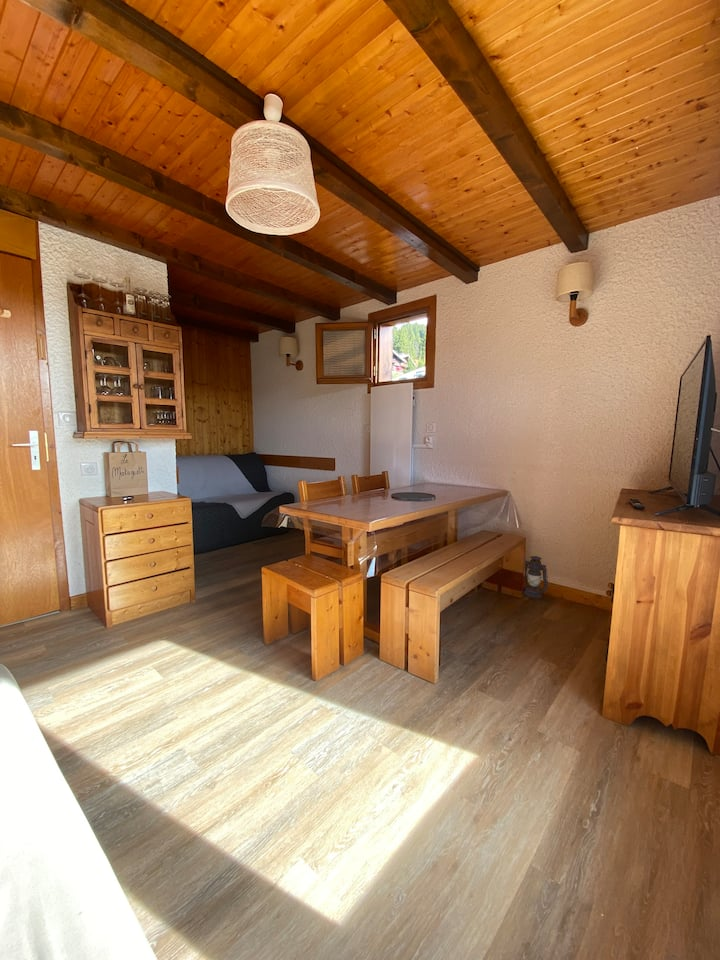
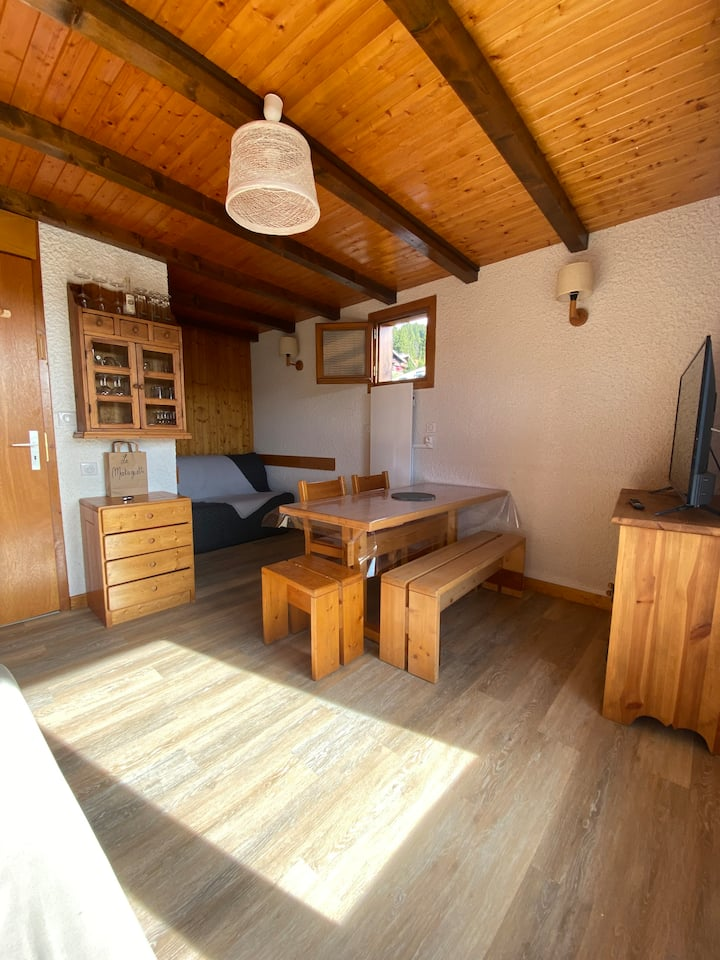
- lantern [523,555,549,599]
